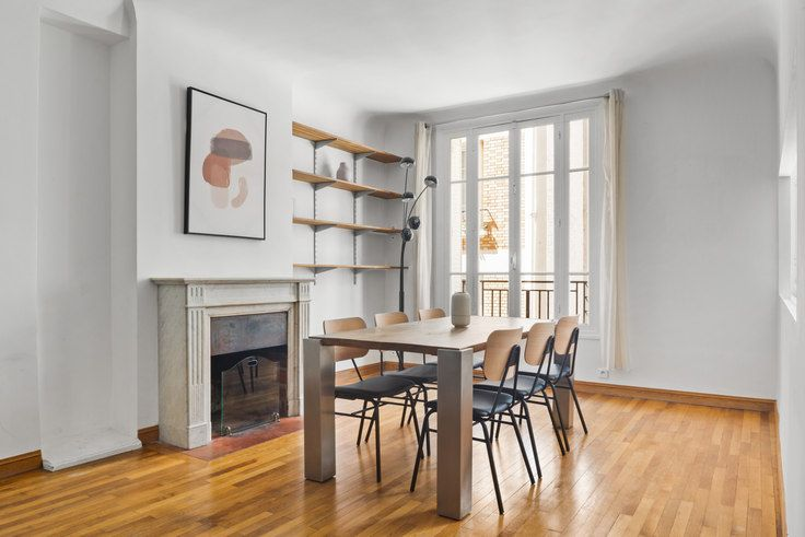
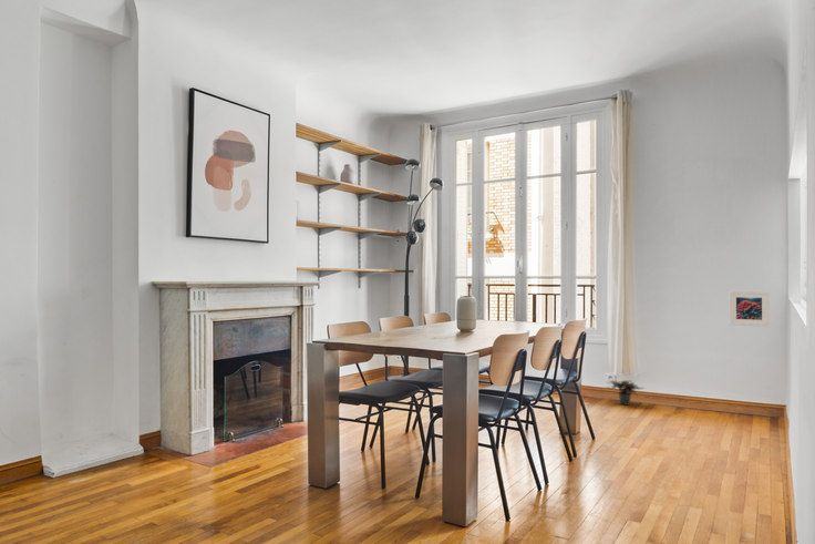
+ potted plant [605,379,644,407]
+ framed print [728,290,771,328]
